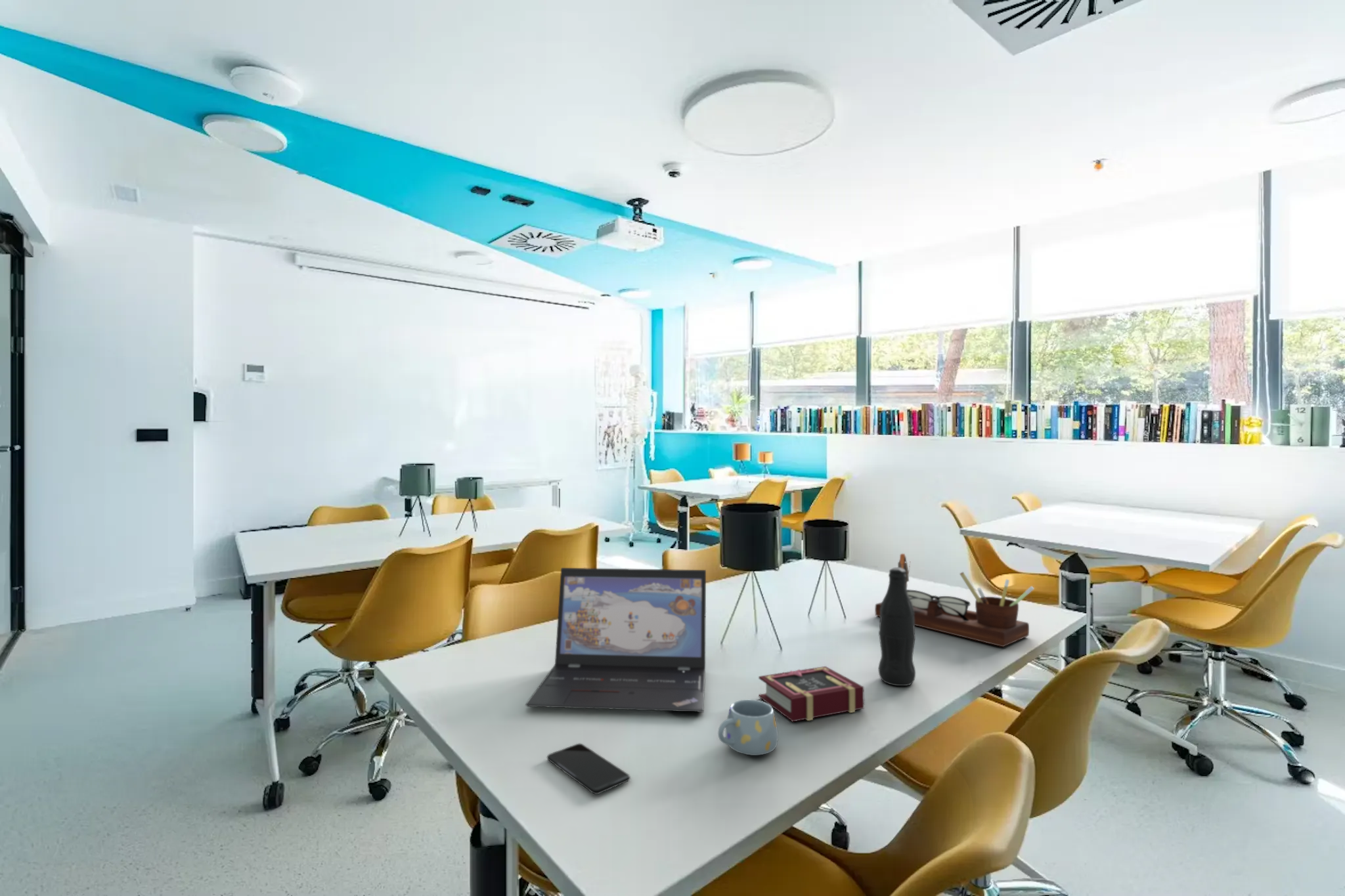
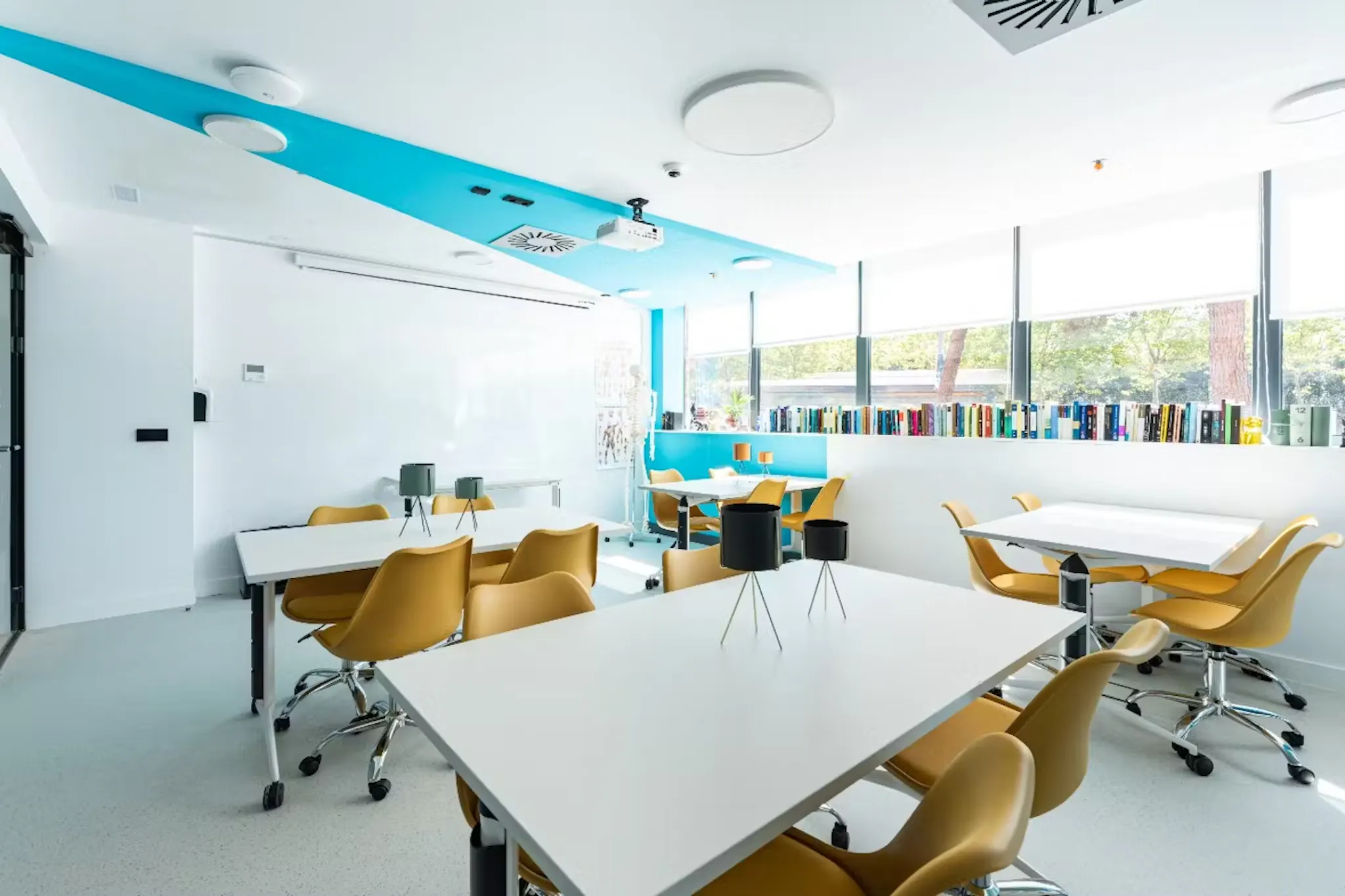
- laptop [525,567,707,713]
- book [758,666,865,722]
- smartphone [546,743,631,795]
- bottle [878,566,916,687]
- mug [717,699,779,756]
- desk organizer [874,553,1035,648]
